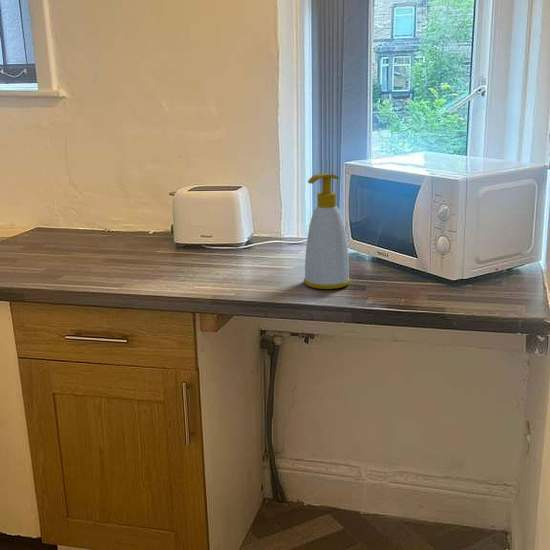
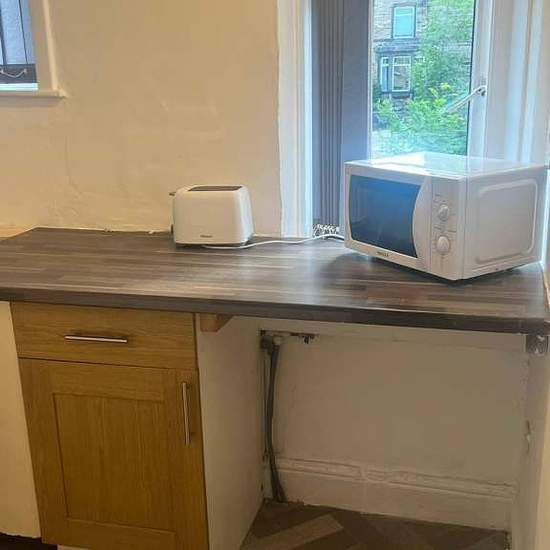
- soap bottle [303,172,351,290]
